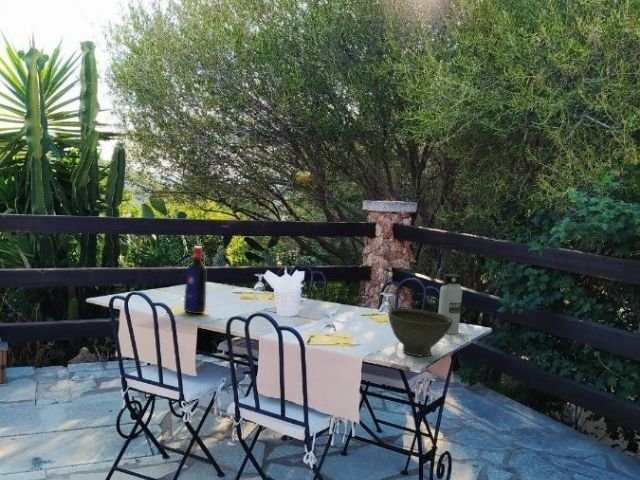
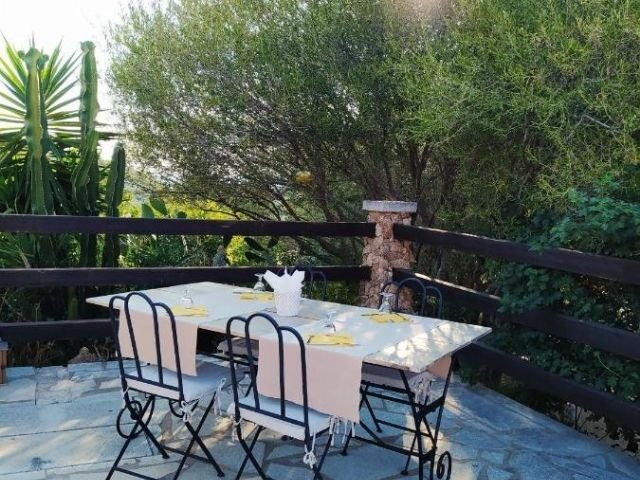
- liquor bottle [183,245,207,315]
- bowl [387,308,453,357]
- water bottle [437,273,463,335]
